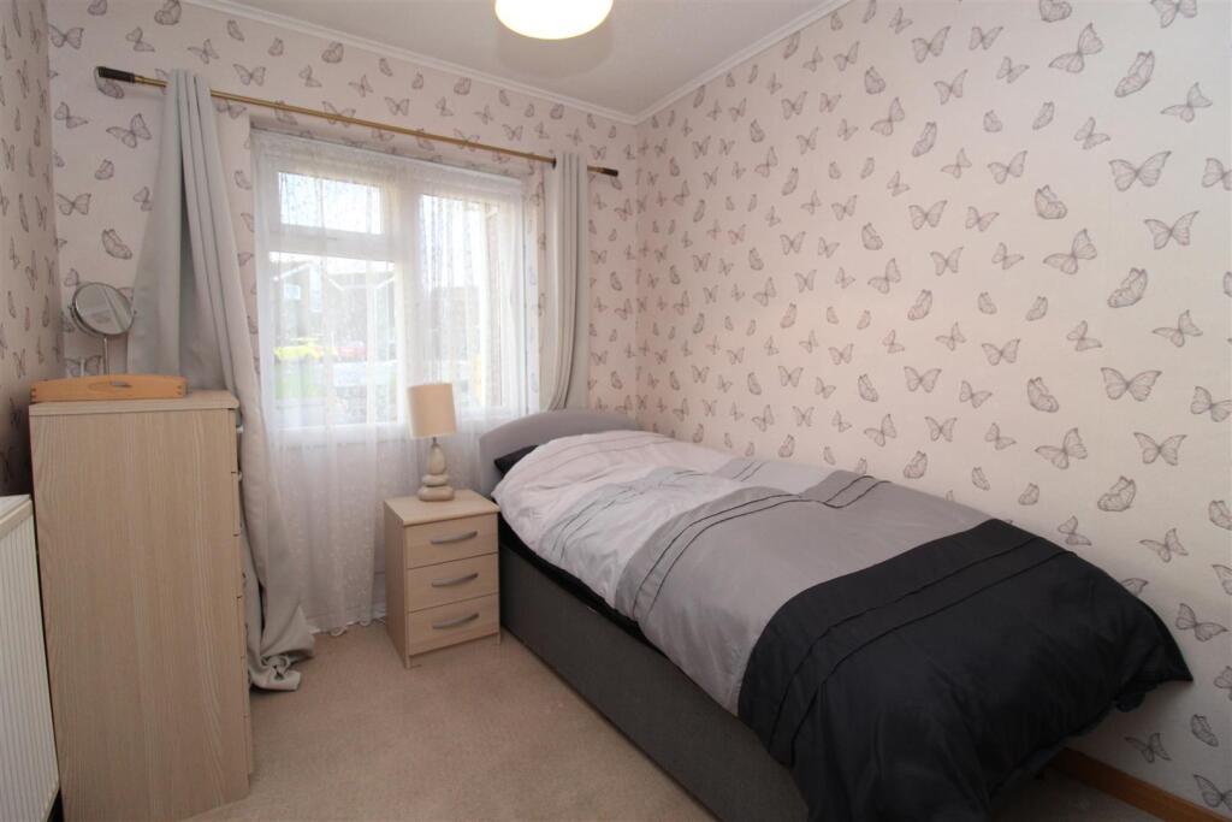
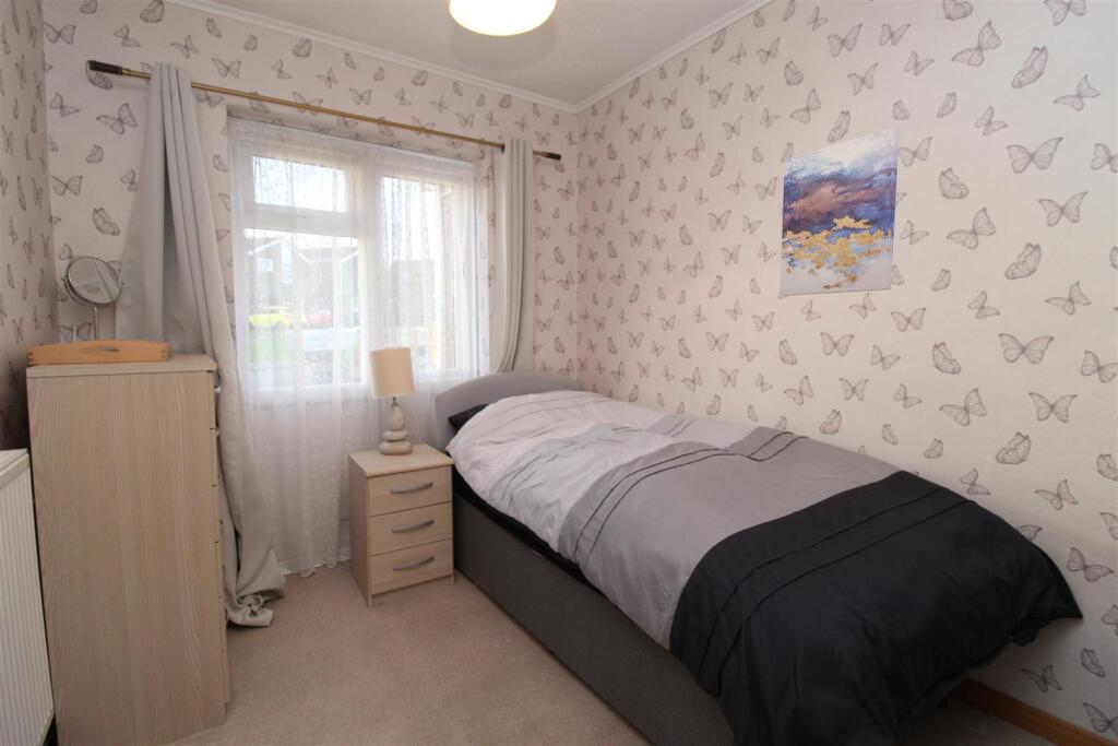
+ wall art [780,127,901,297]
